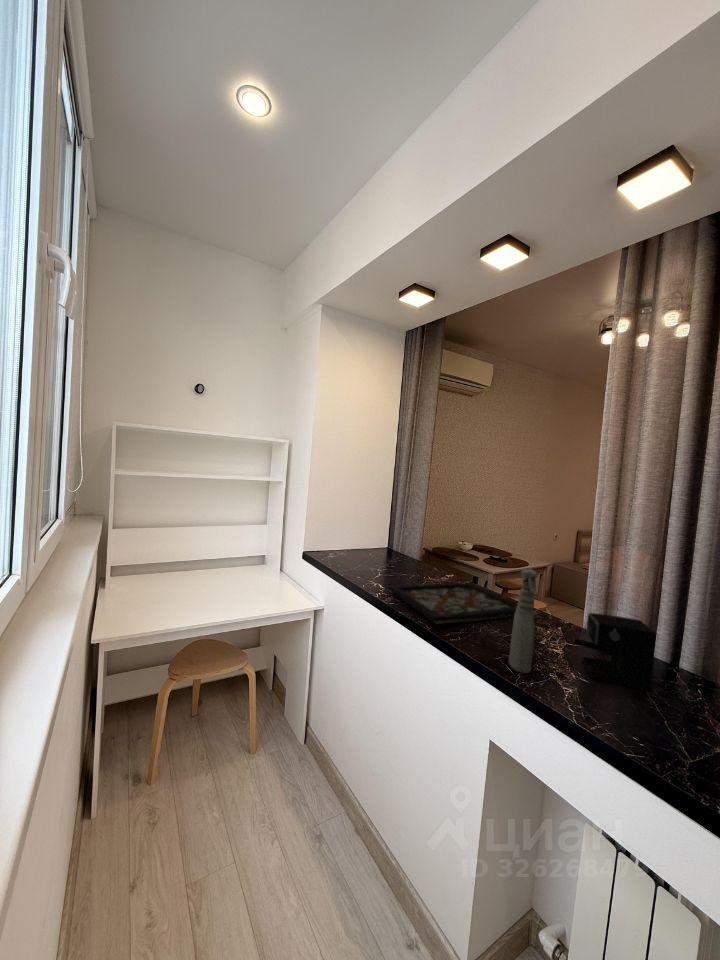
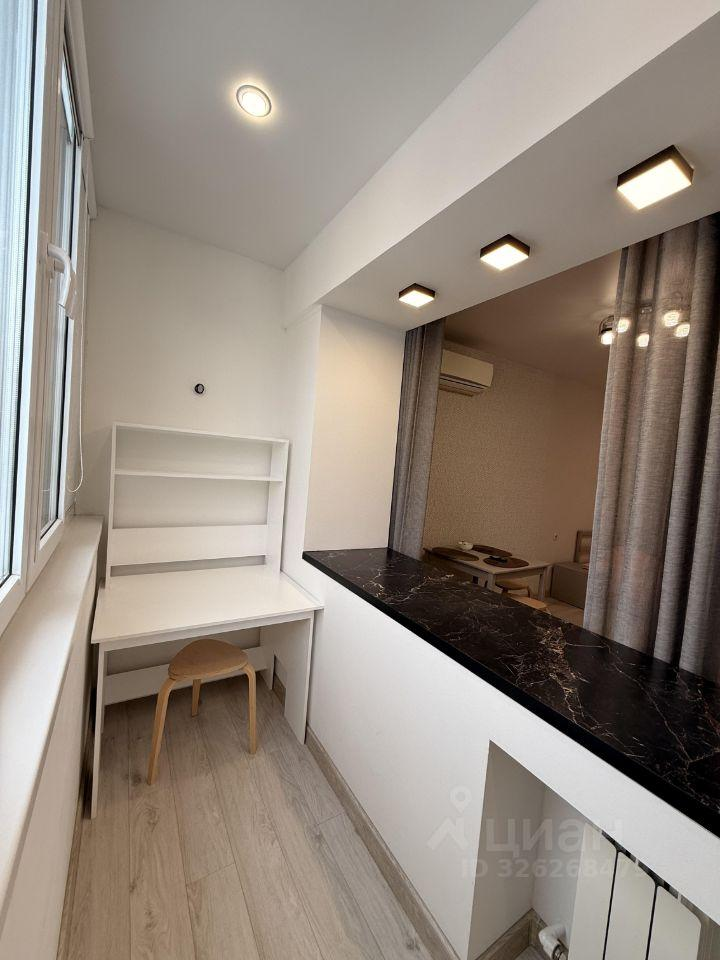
- coffee maker [572,612,700,733]
- decorative tray [387,581,518,625]
- spray bottle [508,568,538,674]
